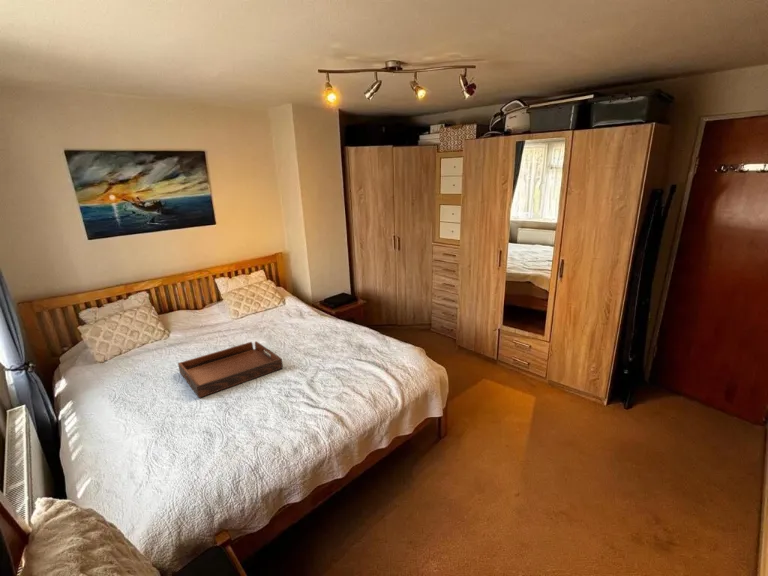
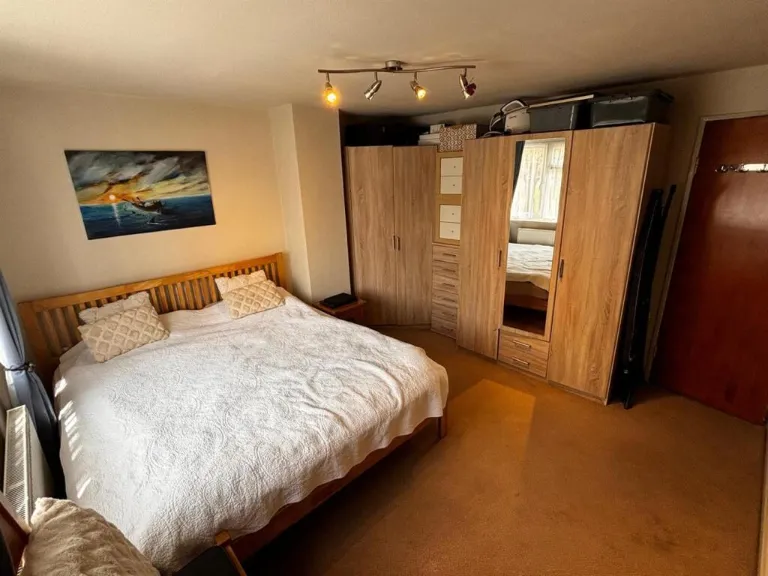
- serving tray [177,340,284,399]
